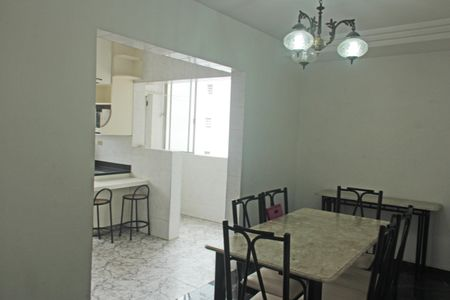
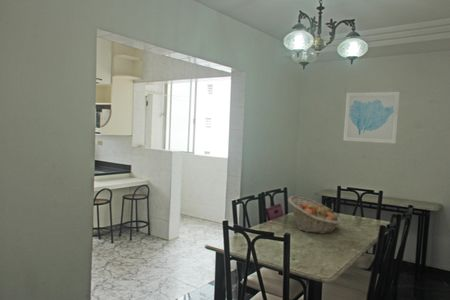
+ wall art [342,91,401,144]
+ fruit basket [287,195,341,235]
